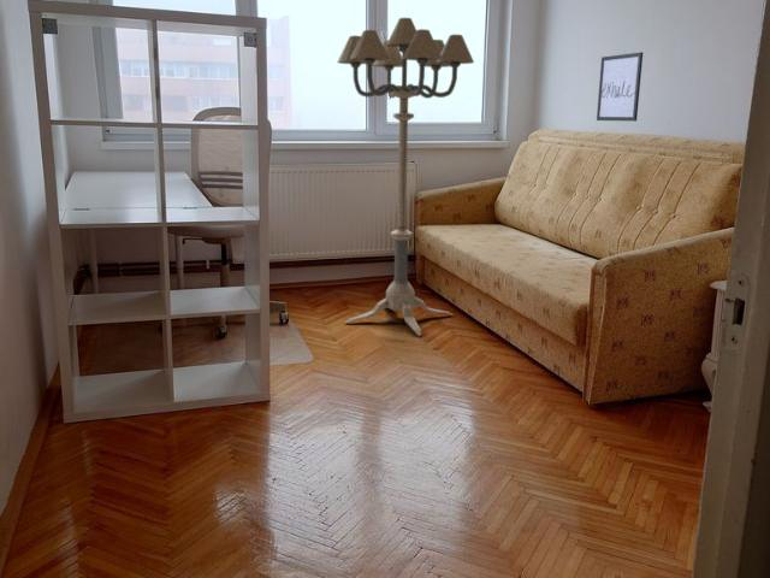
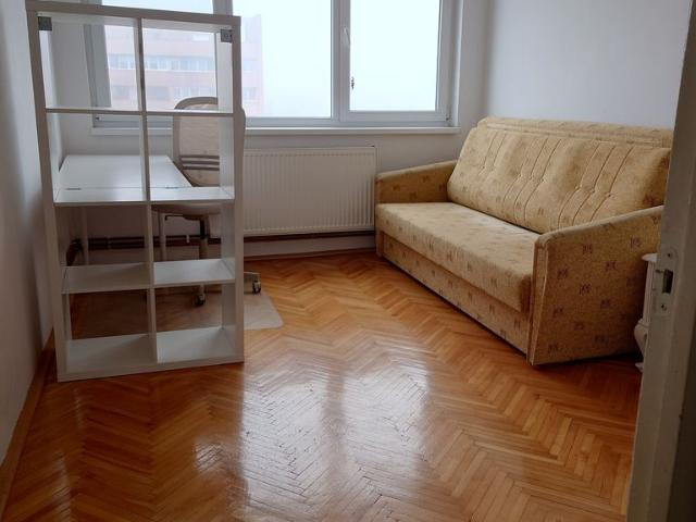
- floor lamp [336,17,475,337]
- wall art [596,51,644,123]
